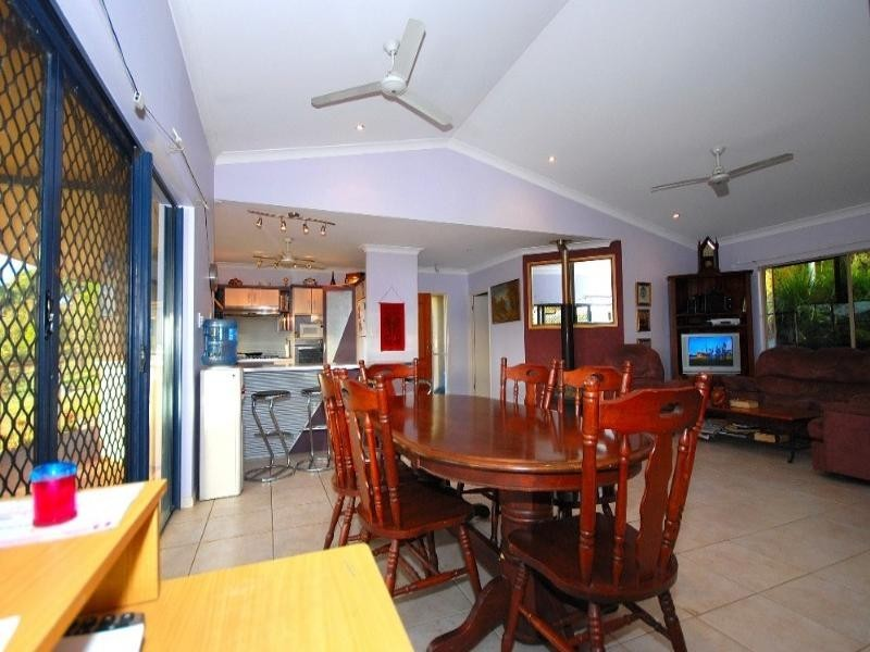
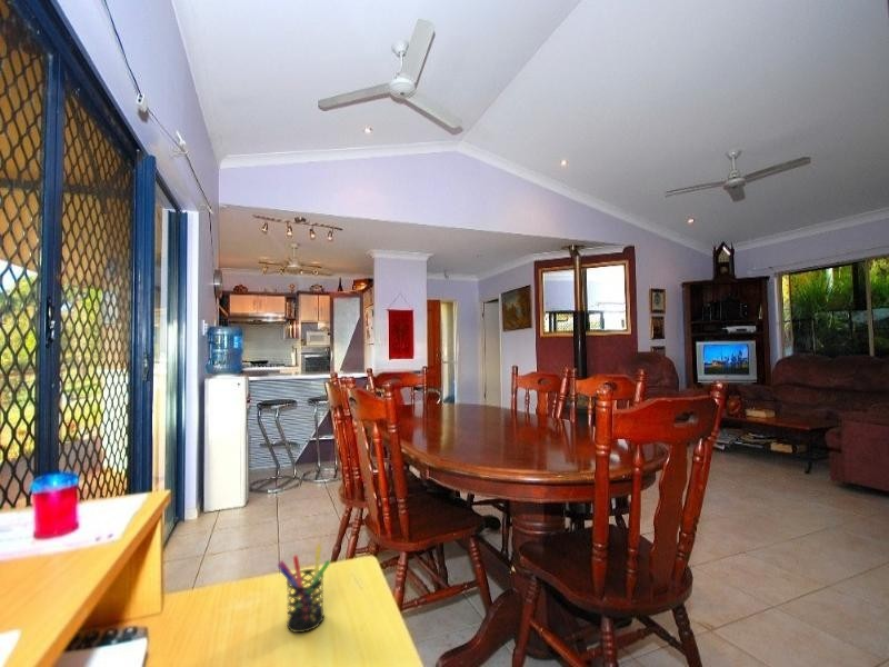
+ pen holder [277,544,331,634]
